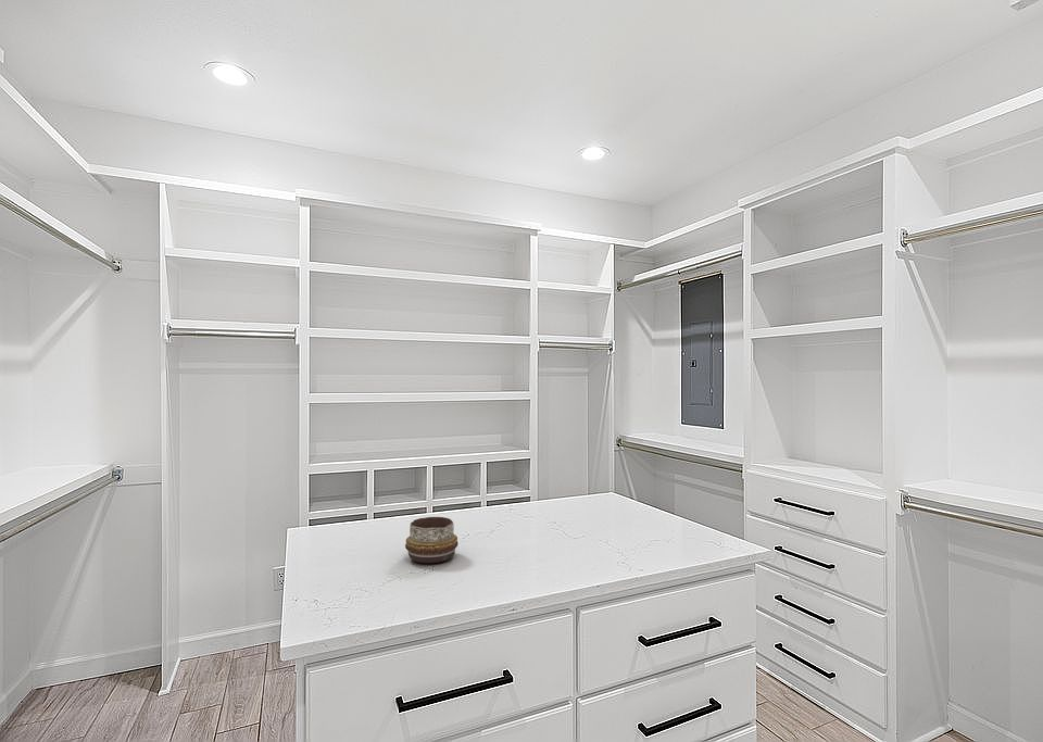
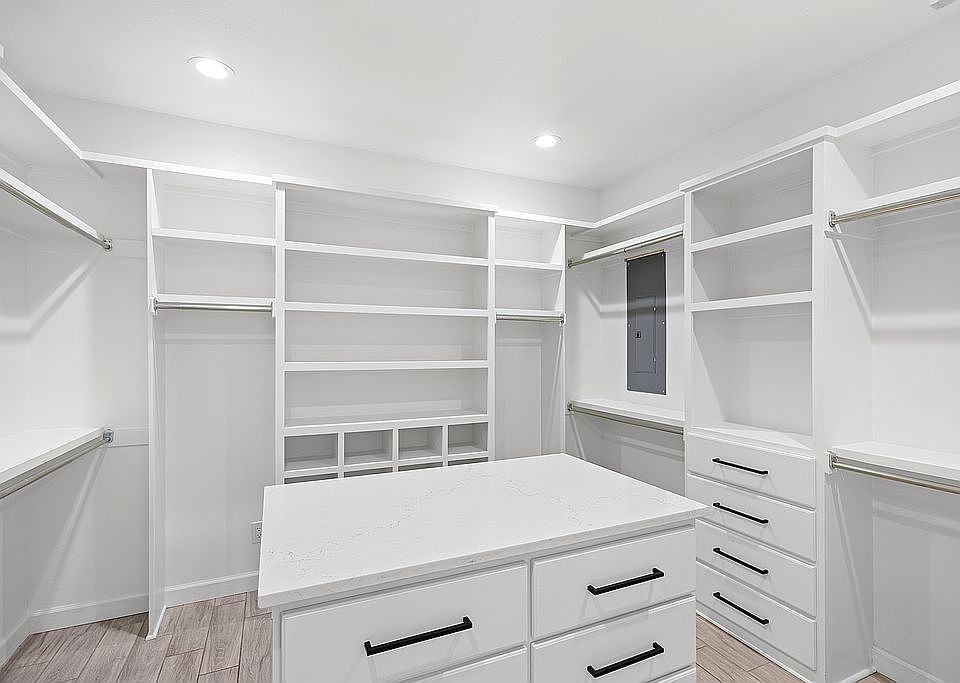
- decorative bowl [404,516,460,564]
